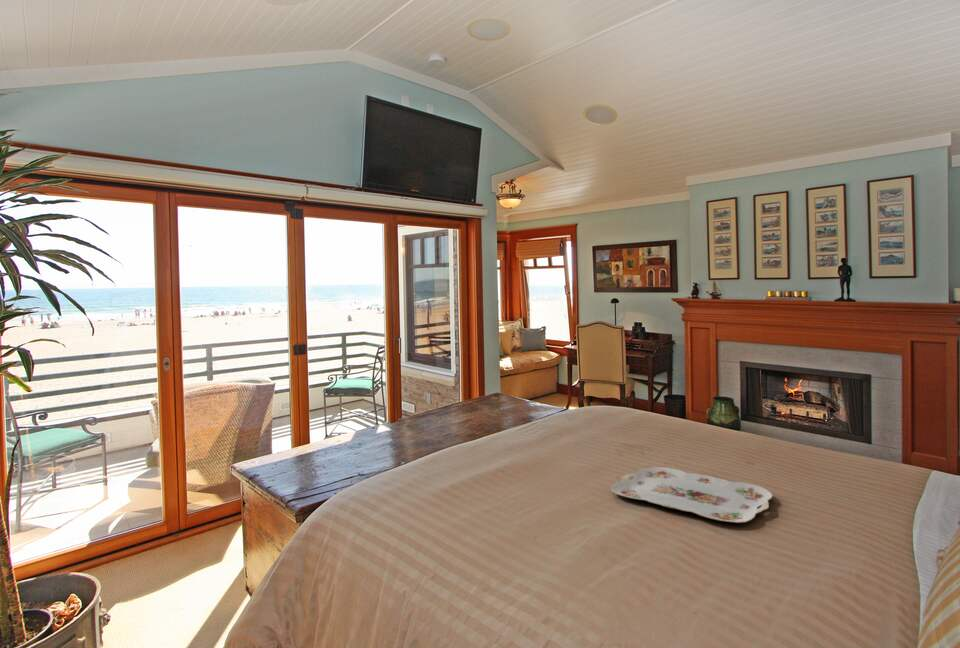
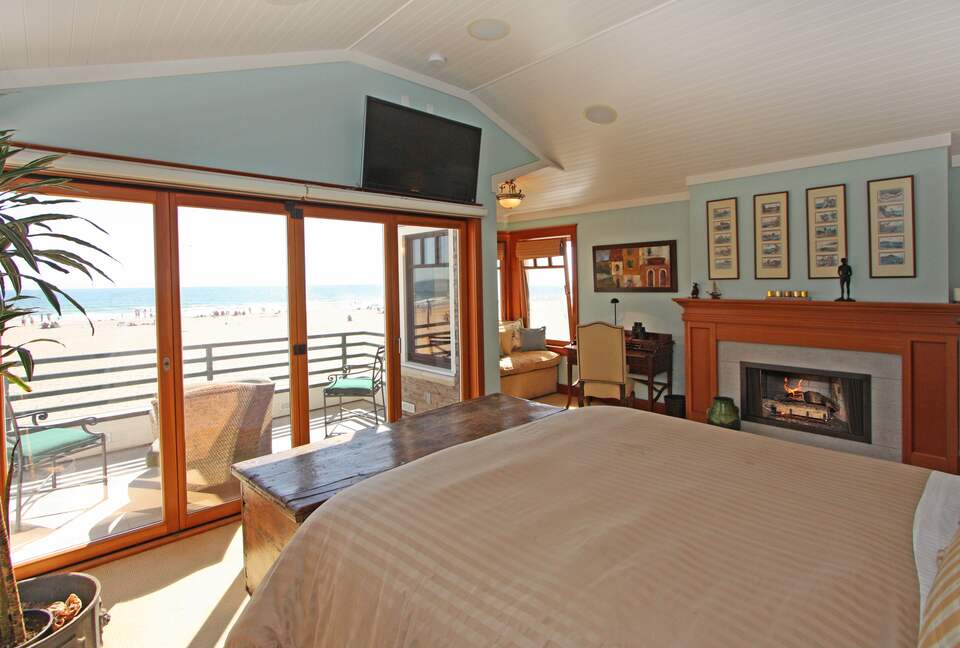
- serving tray [610,466,773,524]
